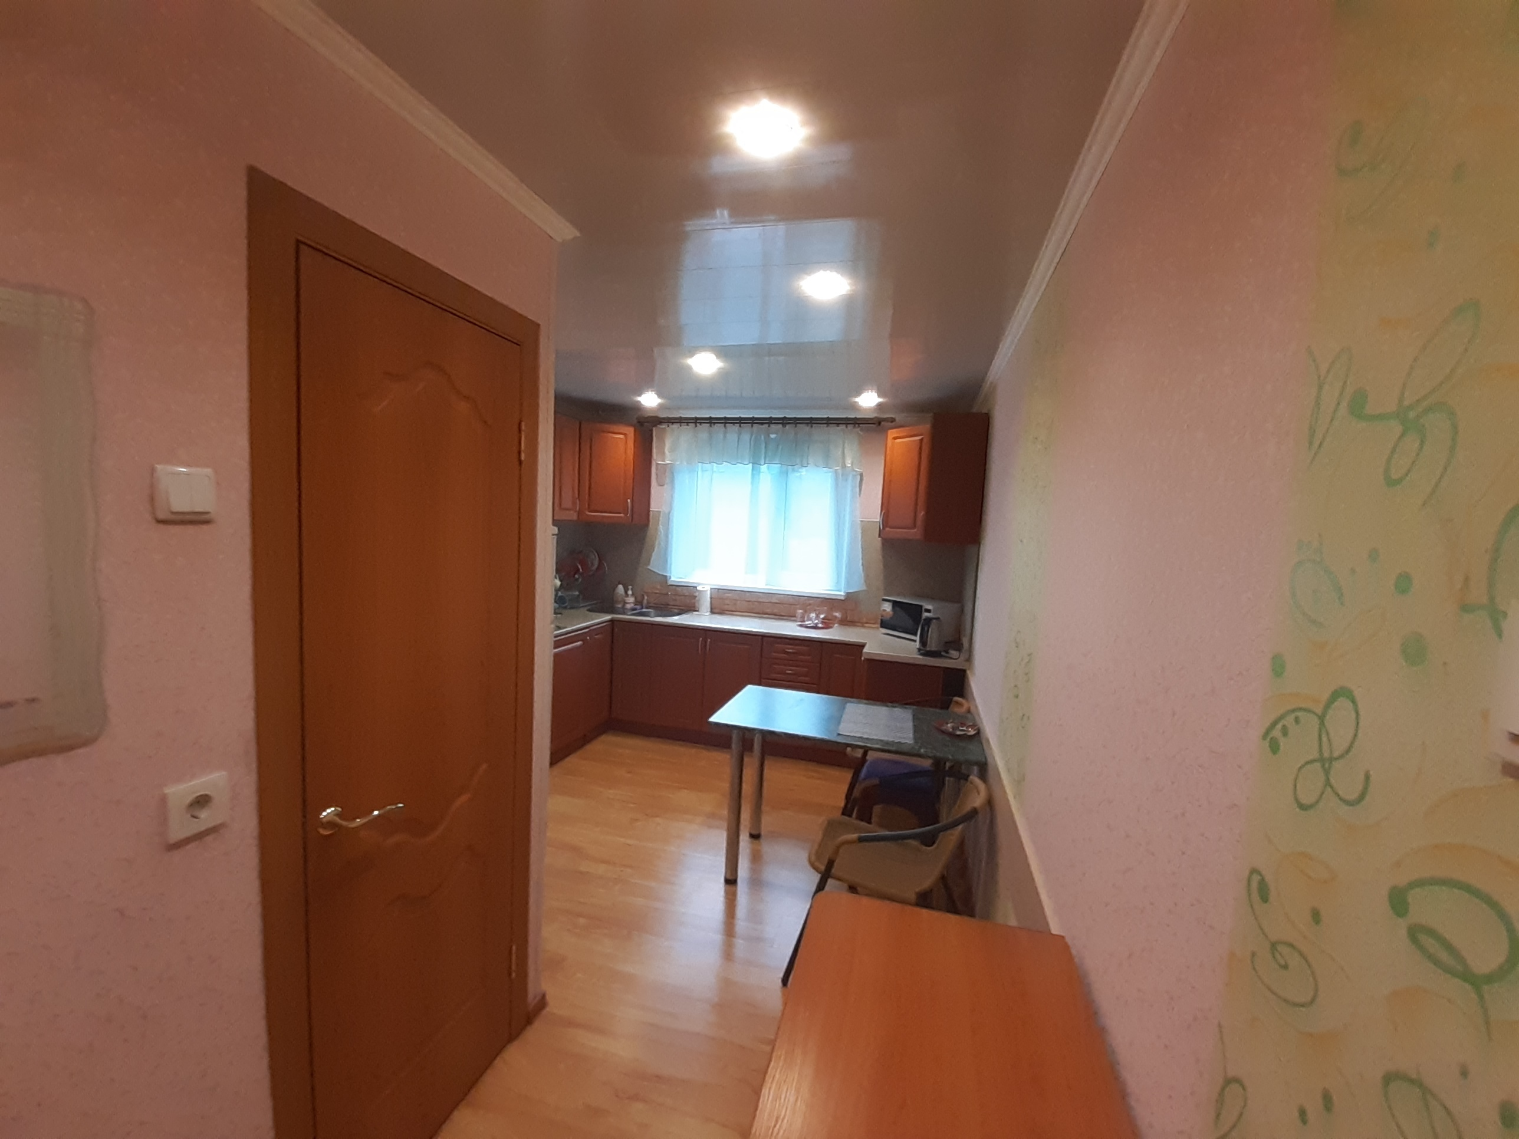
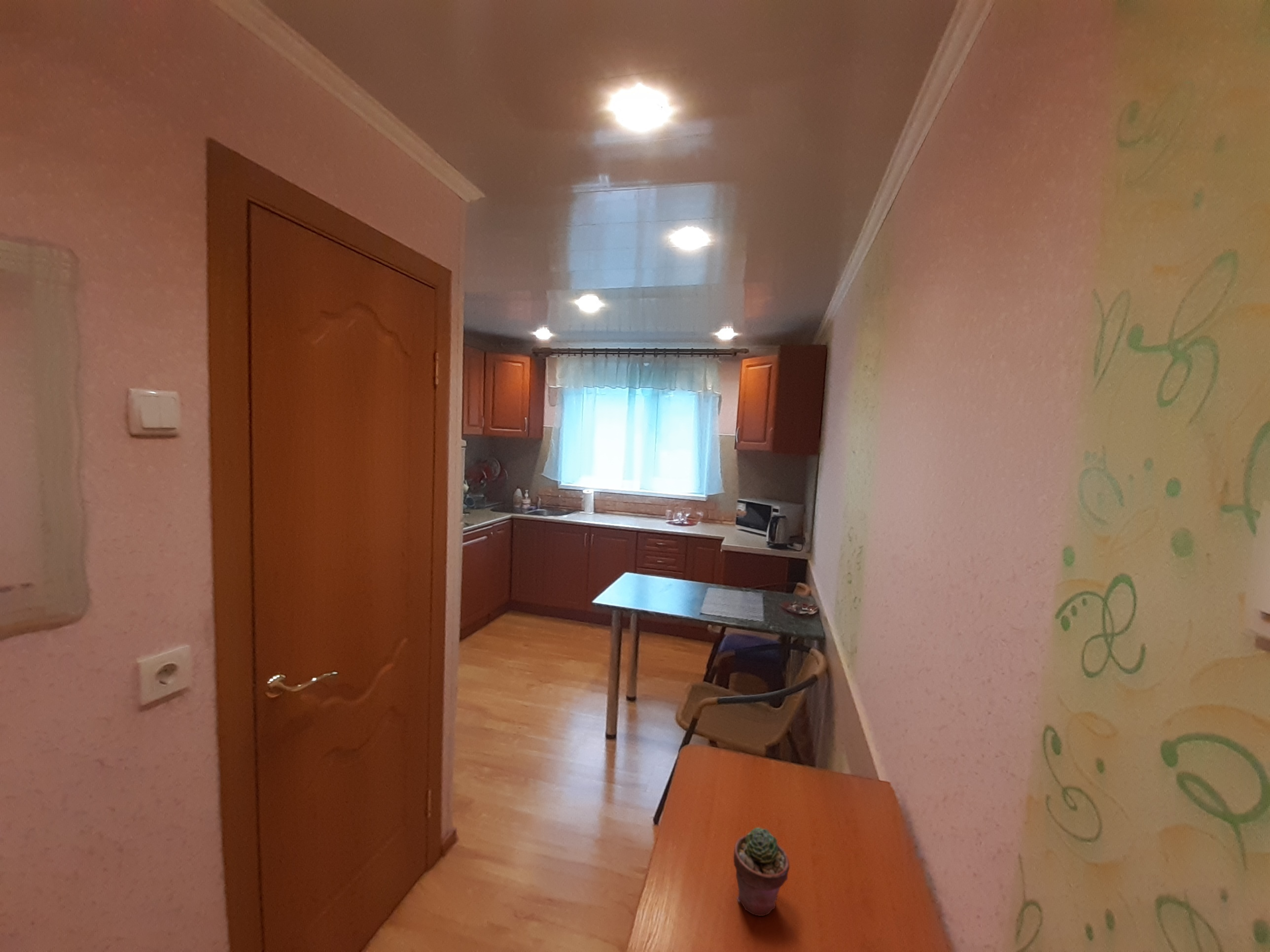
+ potted succulent [733,827,790,917]
